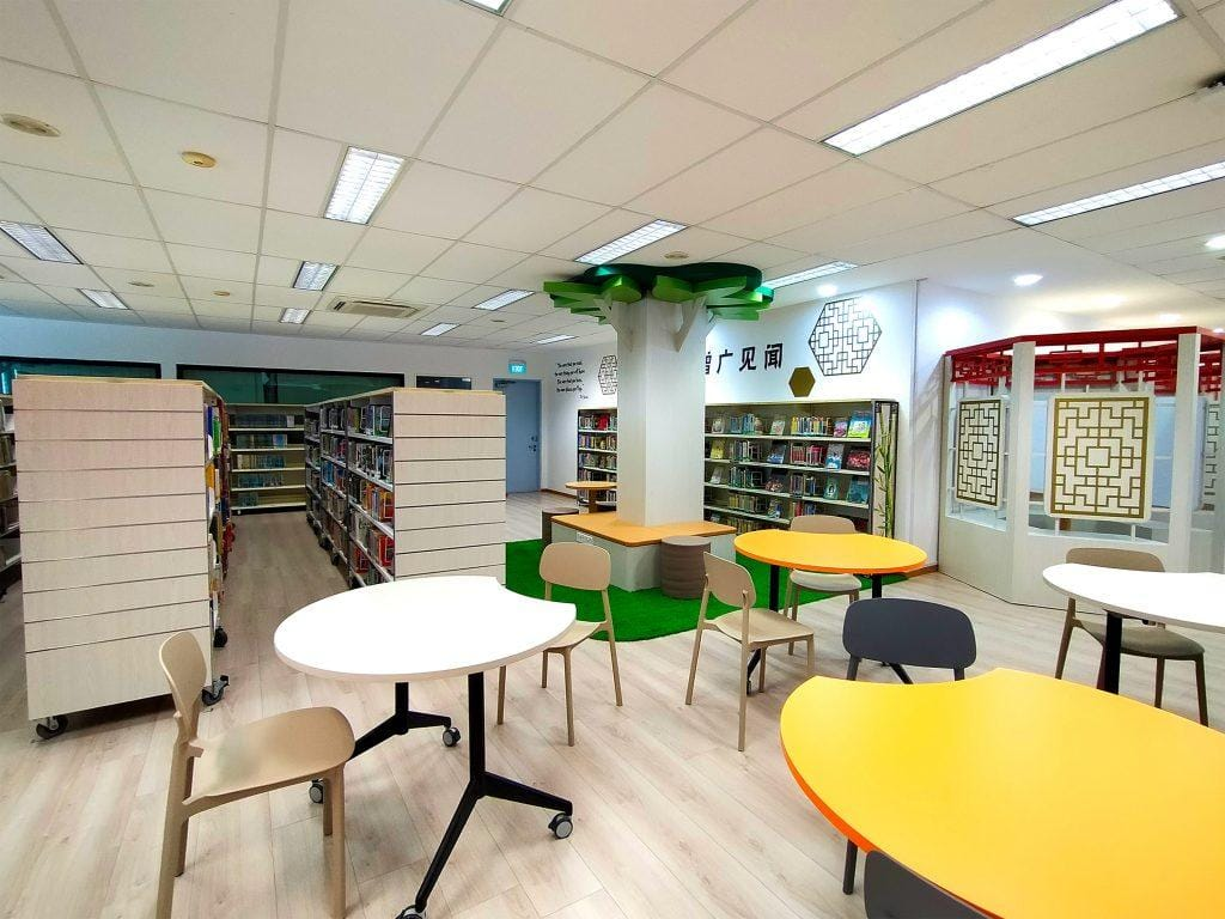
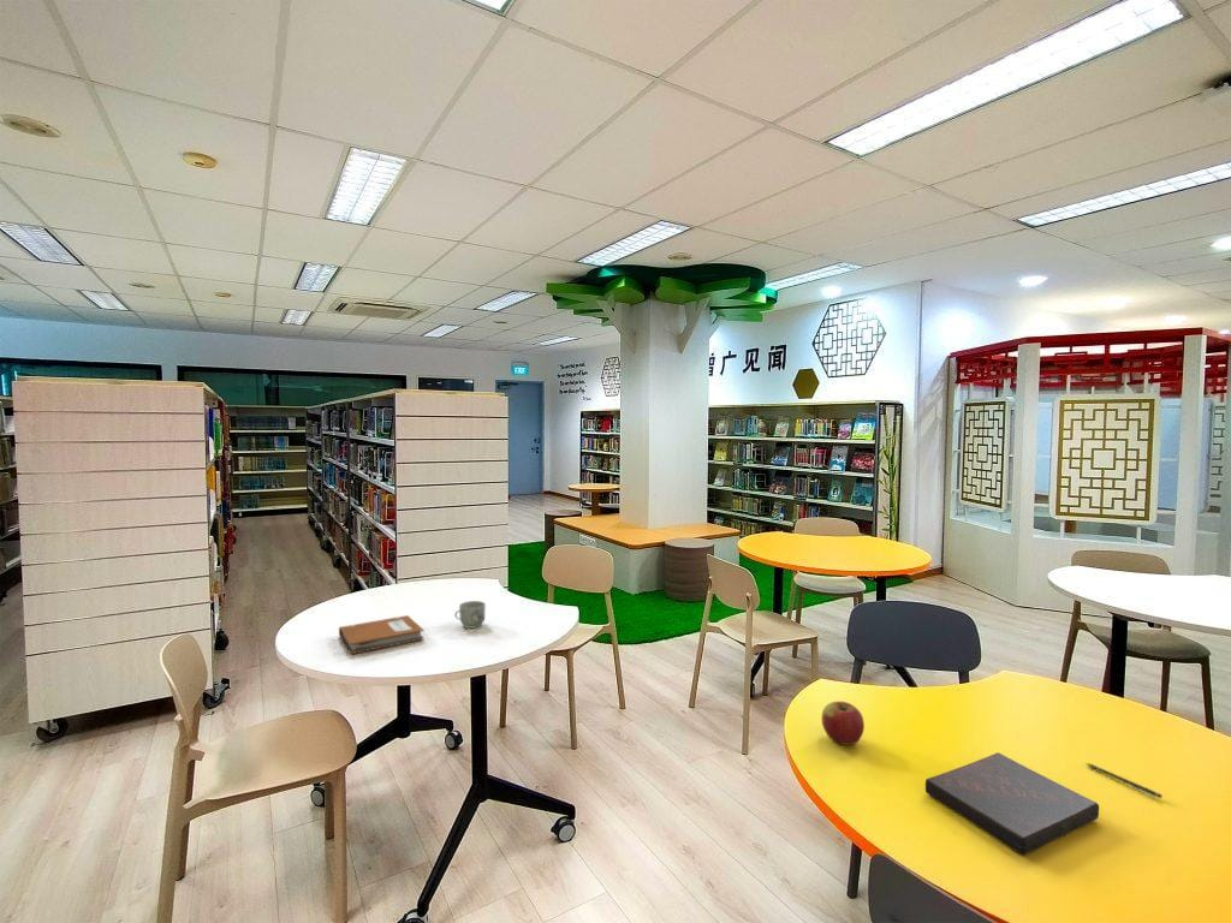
+ pen [1084,762,1164,799]
+ notebook [338,614,426,655]
+ book [924,752,1100,856]
+ mug [453,600,487,630]
+ apple [821,701,866,746]
